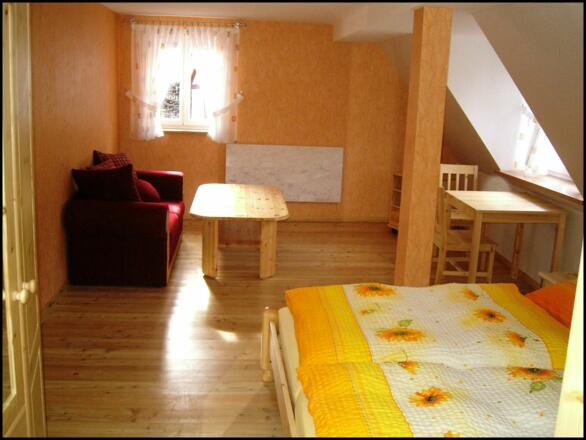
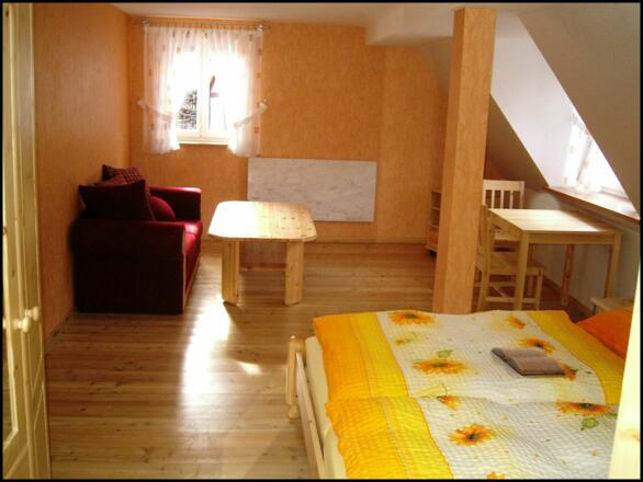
+ book [490,346,567,376]
